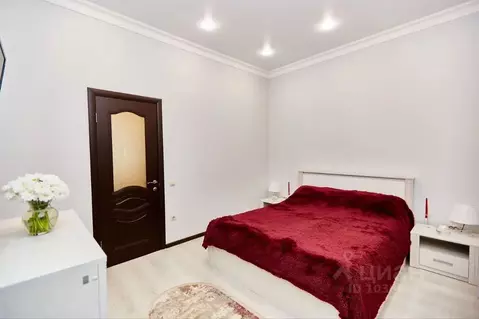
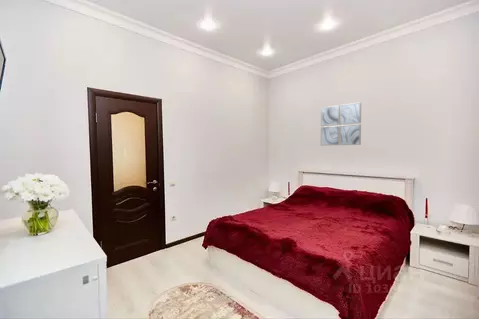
+ wall art [320,101,362,146]
